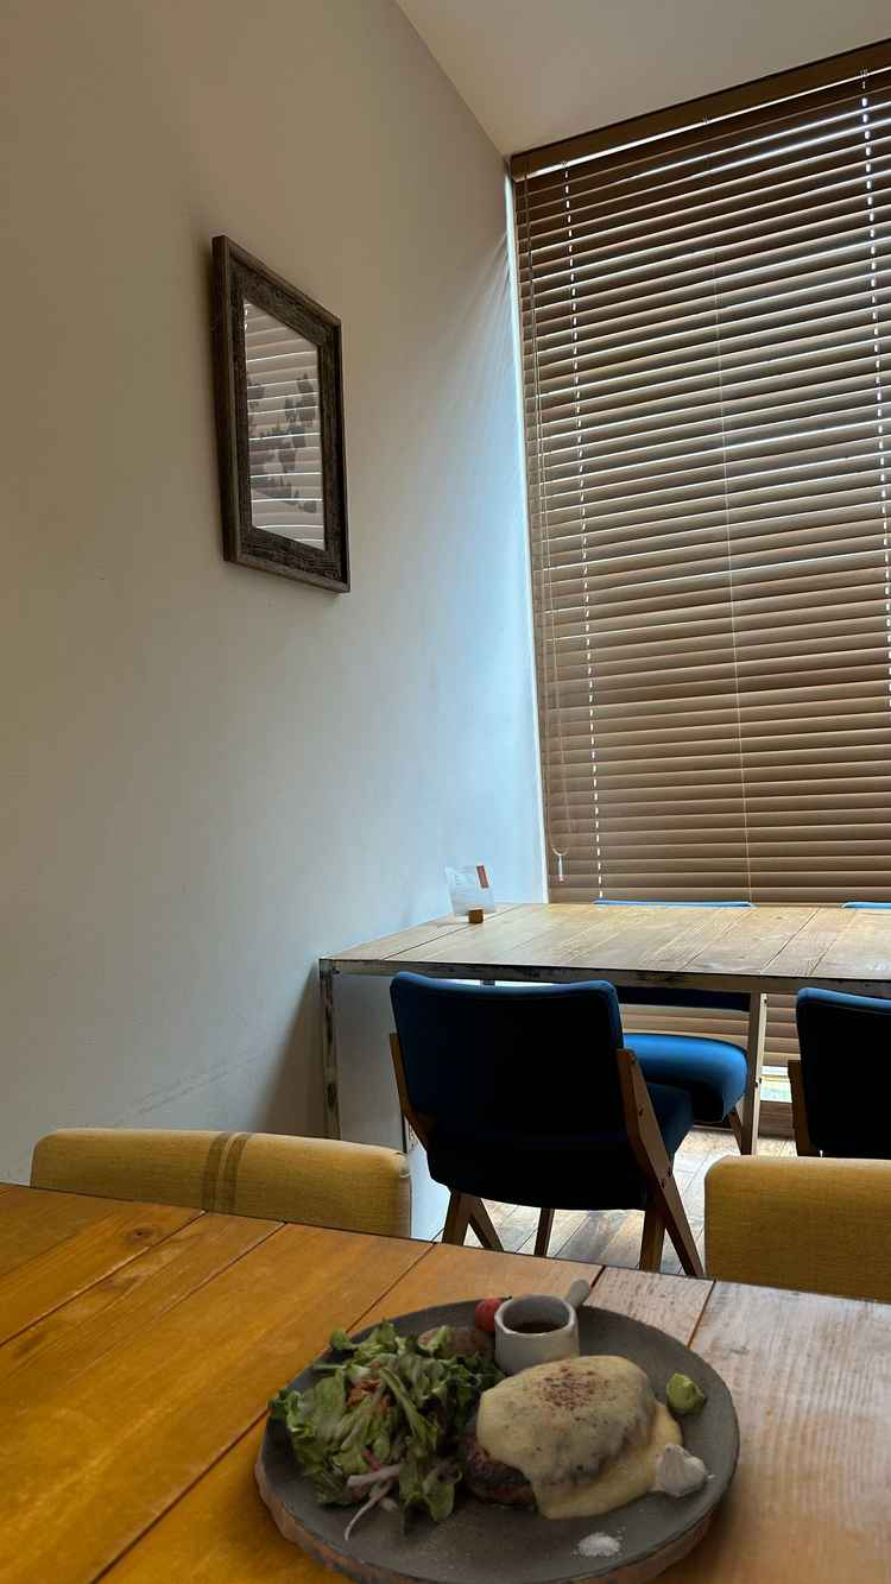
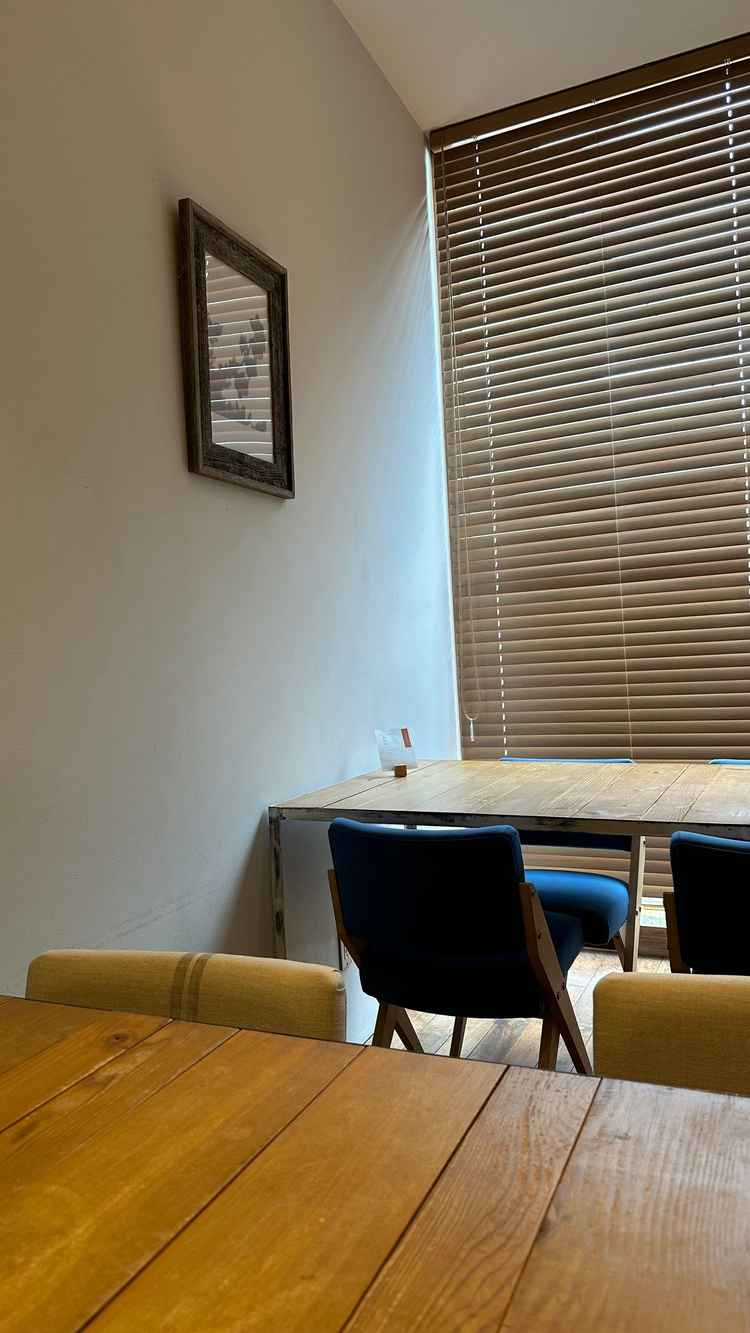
- dinner plate [254,1276,741,1584]
